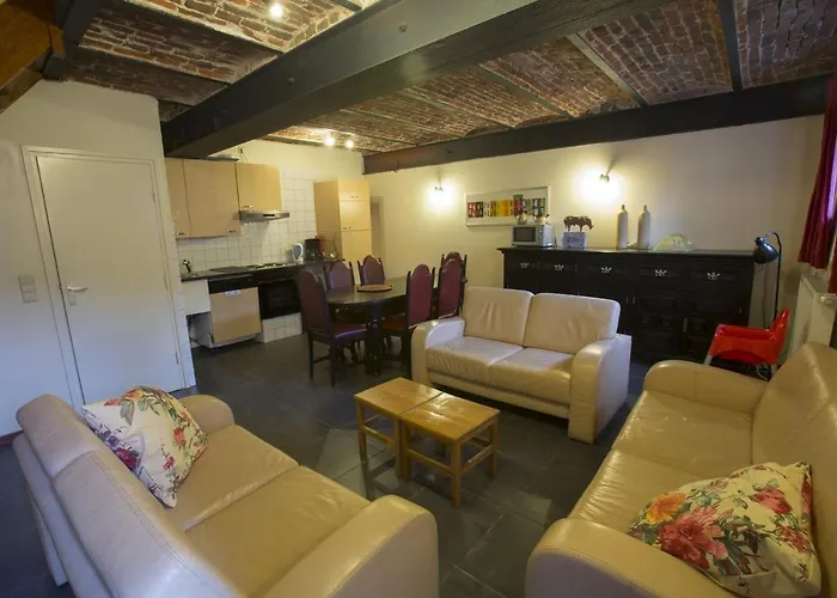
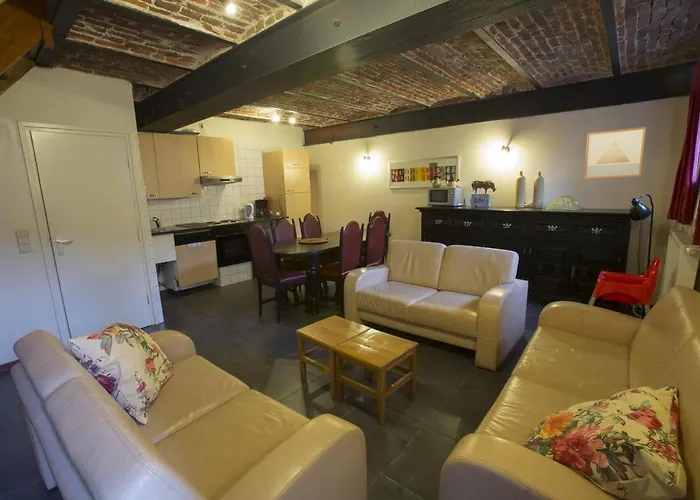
+ wall art [583,126,647,180]
